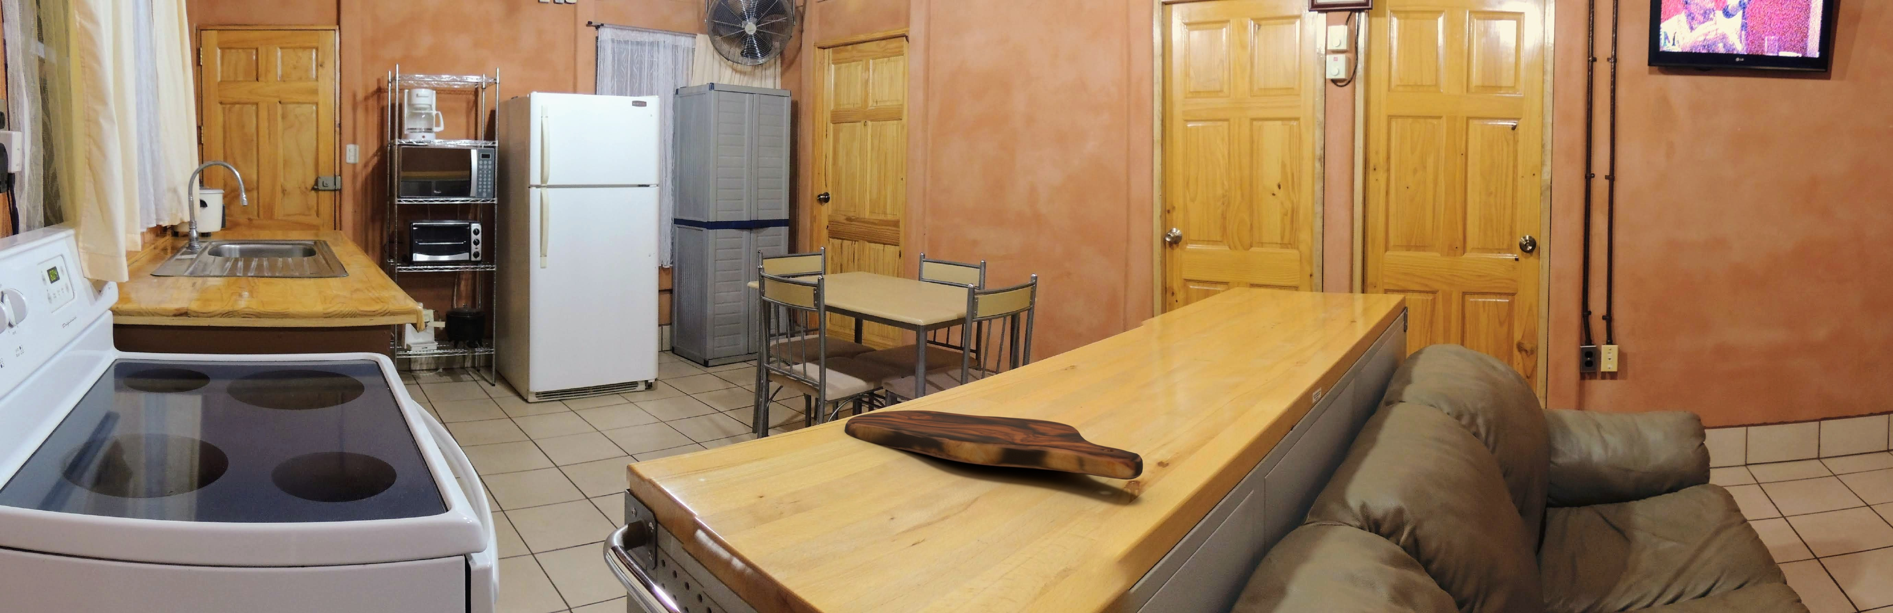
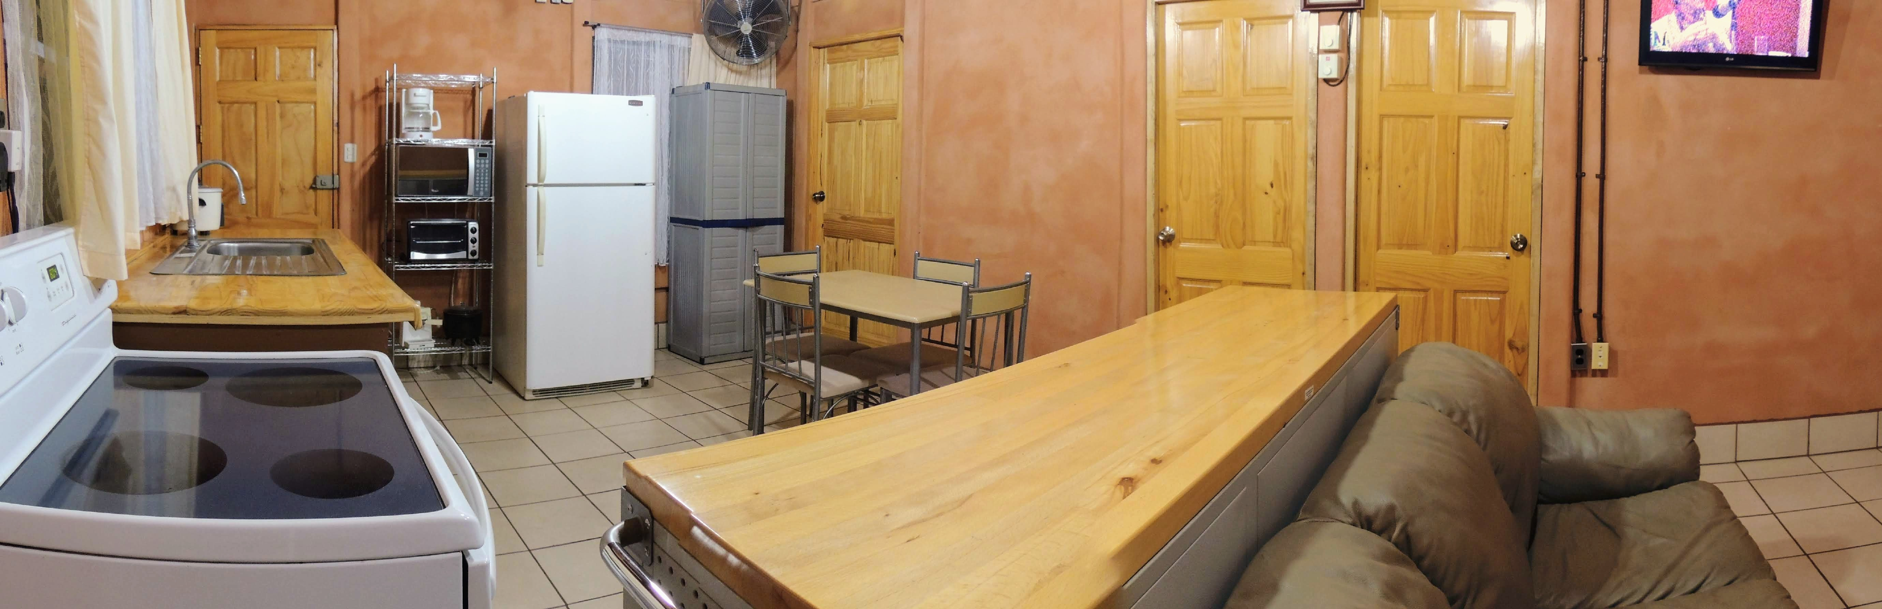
- cutting board [844,410,1143,480]
